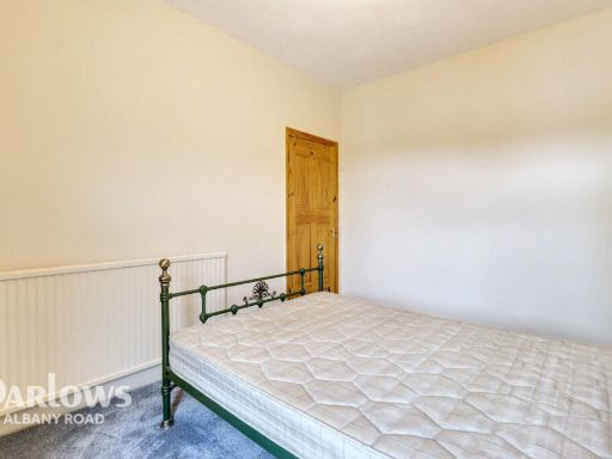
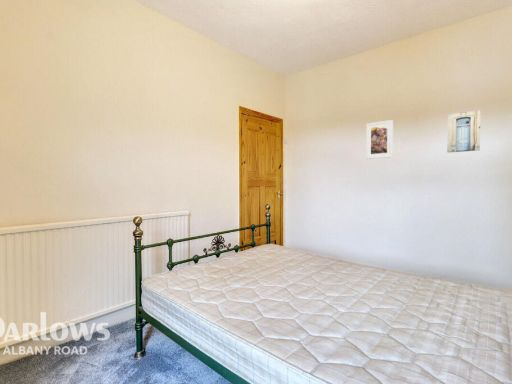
+ wall art [446,109,482,153]
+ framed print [365,119,394,160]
